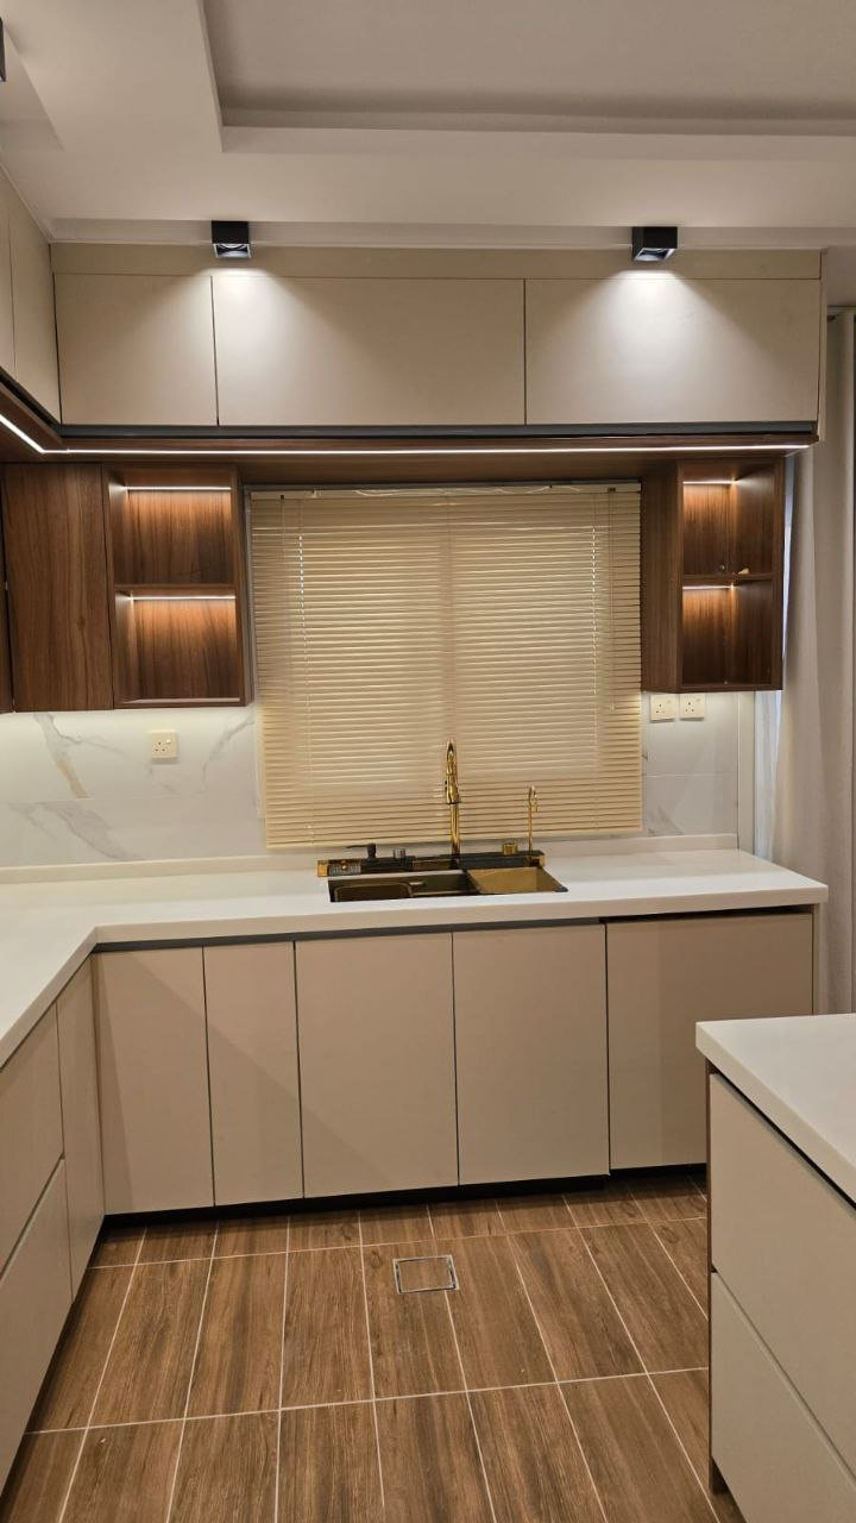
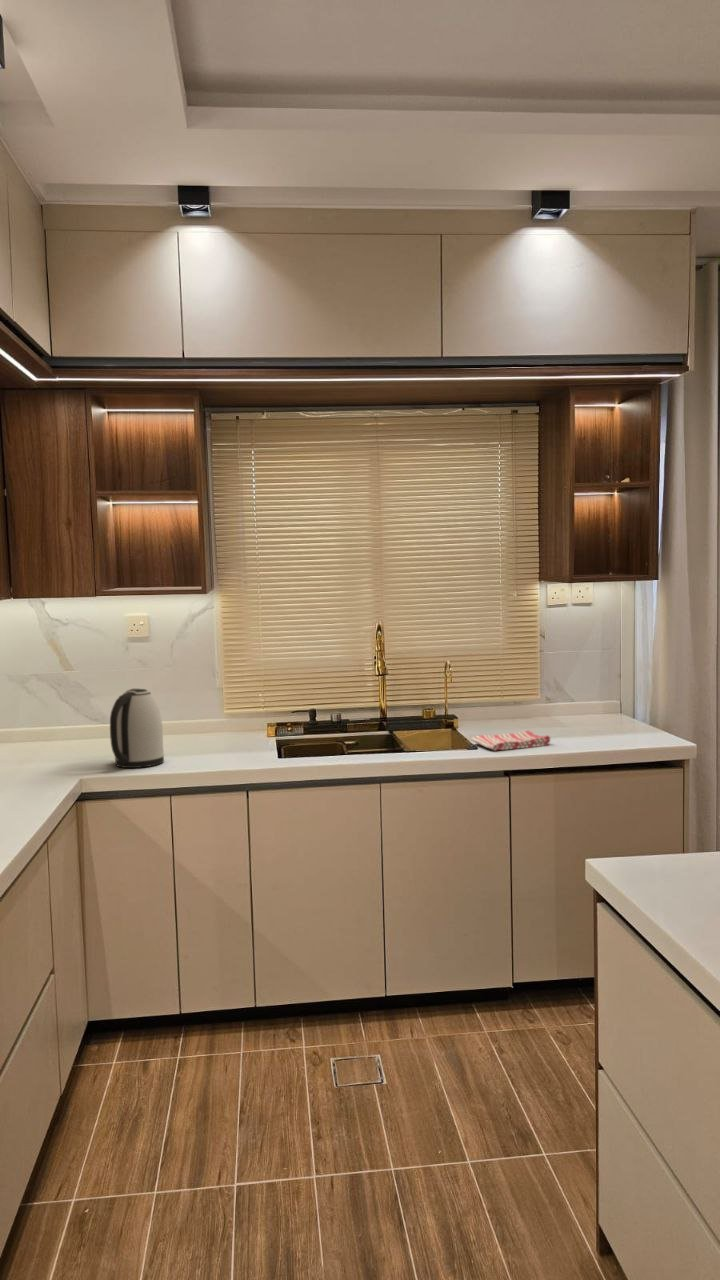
+ dish towel [470,729,552,751]
+ kettle [109,688,165,769]
